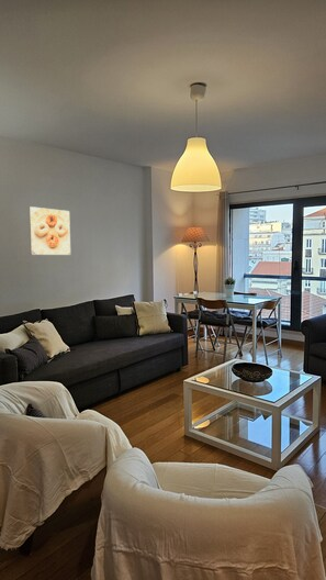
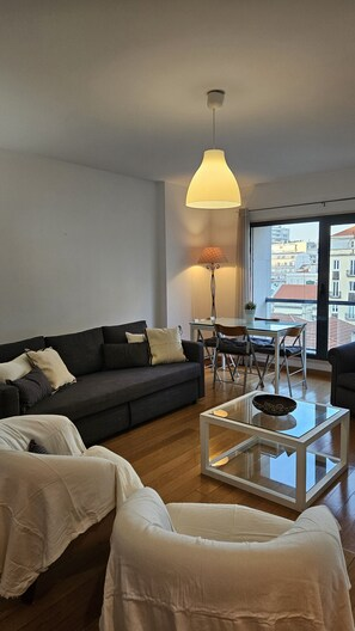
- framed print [27,205,71,256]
